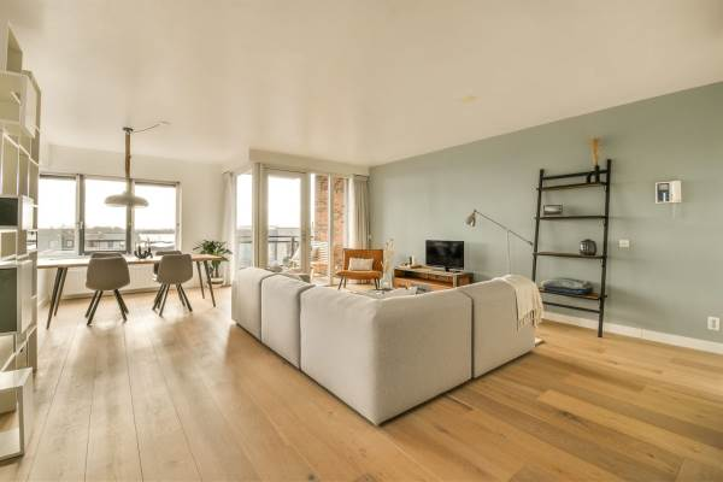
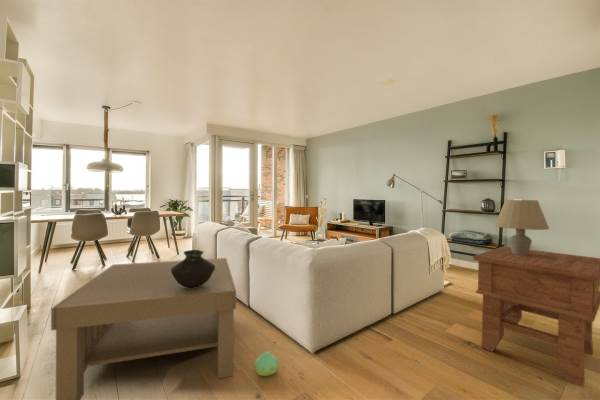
+ plush toy [254,350,279,377]
+ coffee table [50,257,237,400]
+ table lamp [494,199,550,255]
+ side table [472,245,600,387]
+ vase [171,249,215,288]
